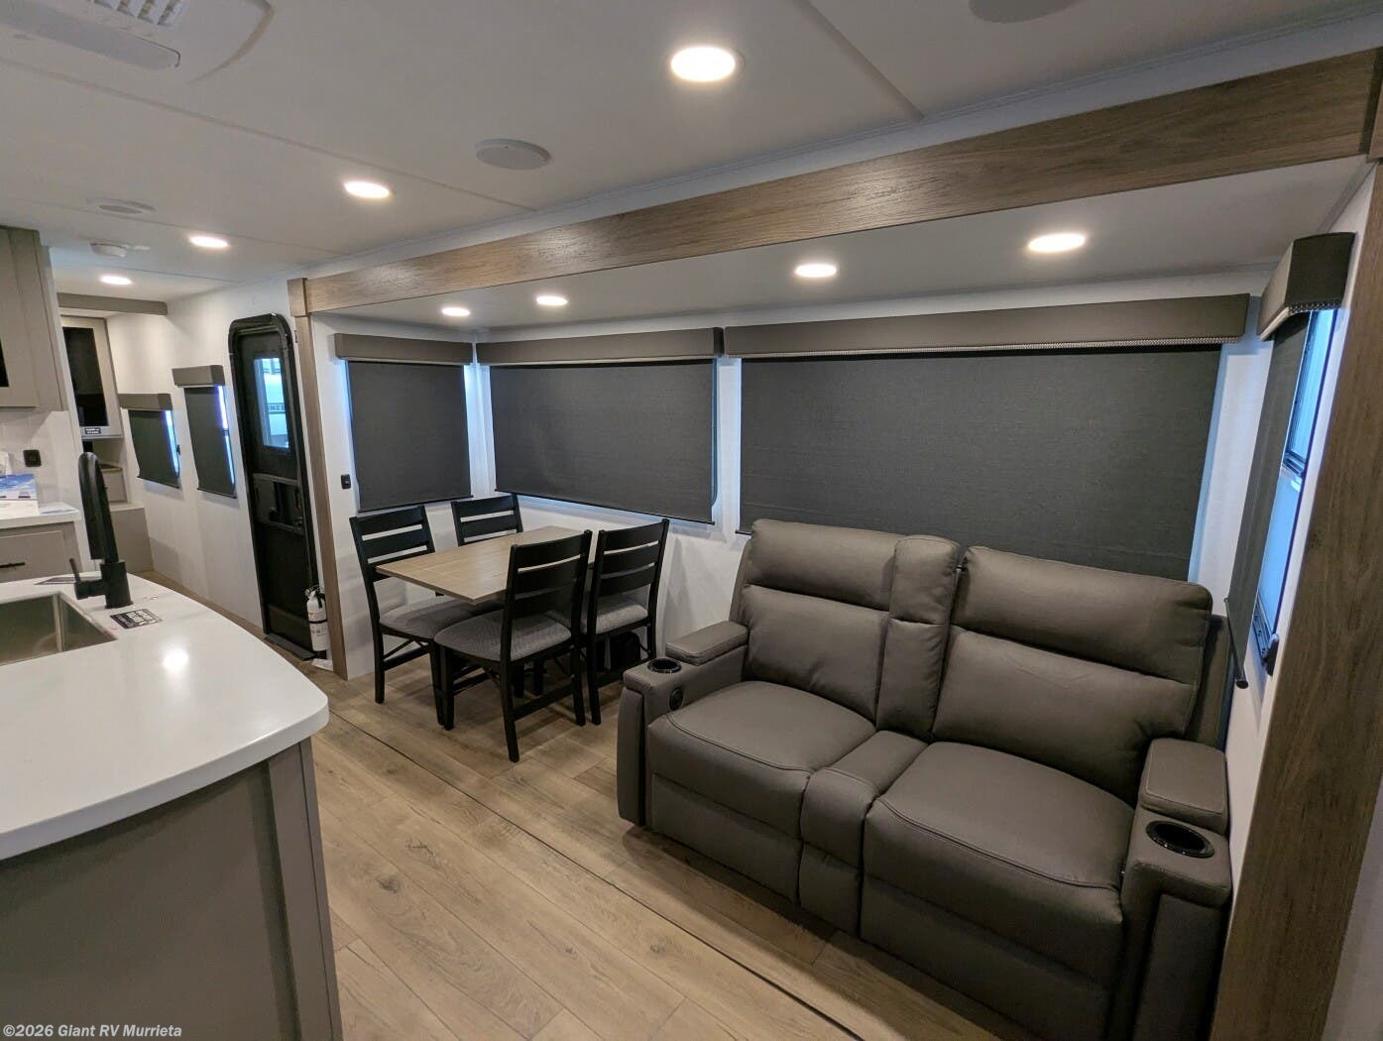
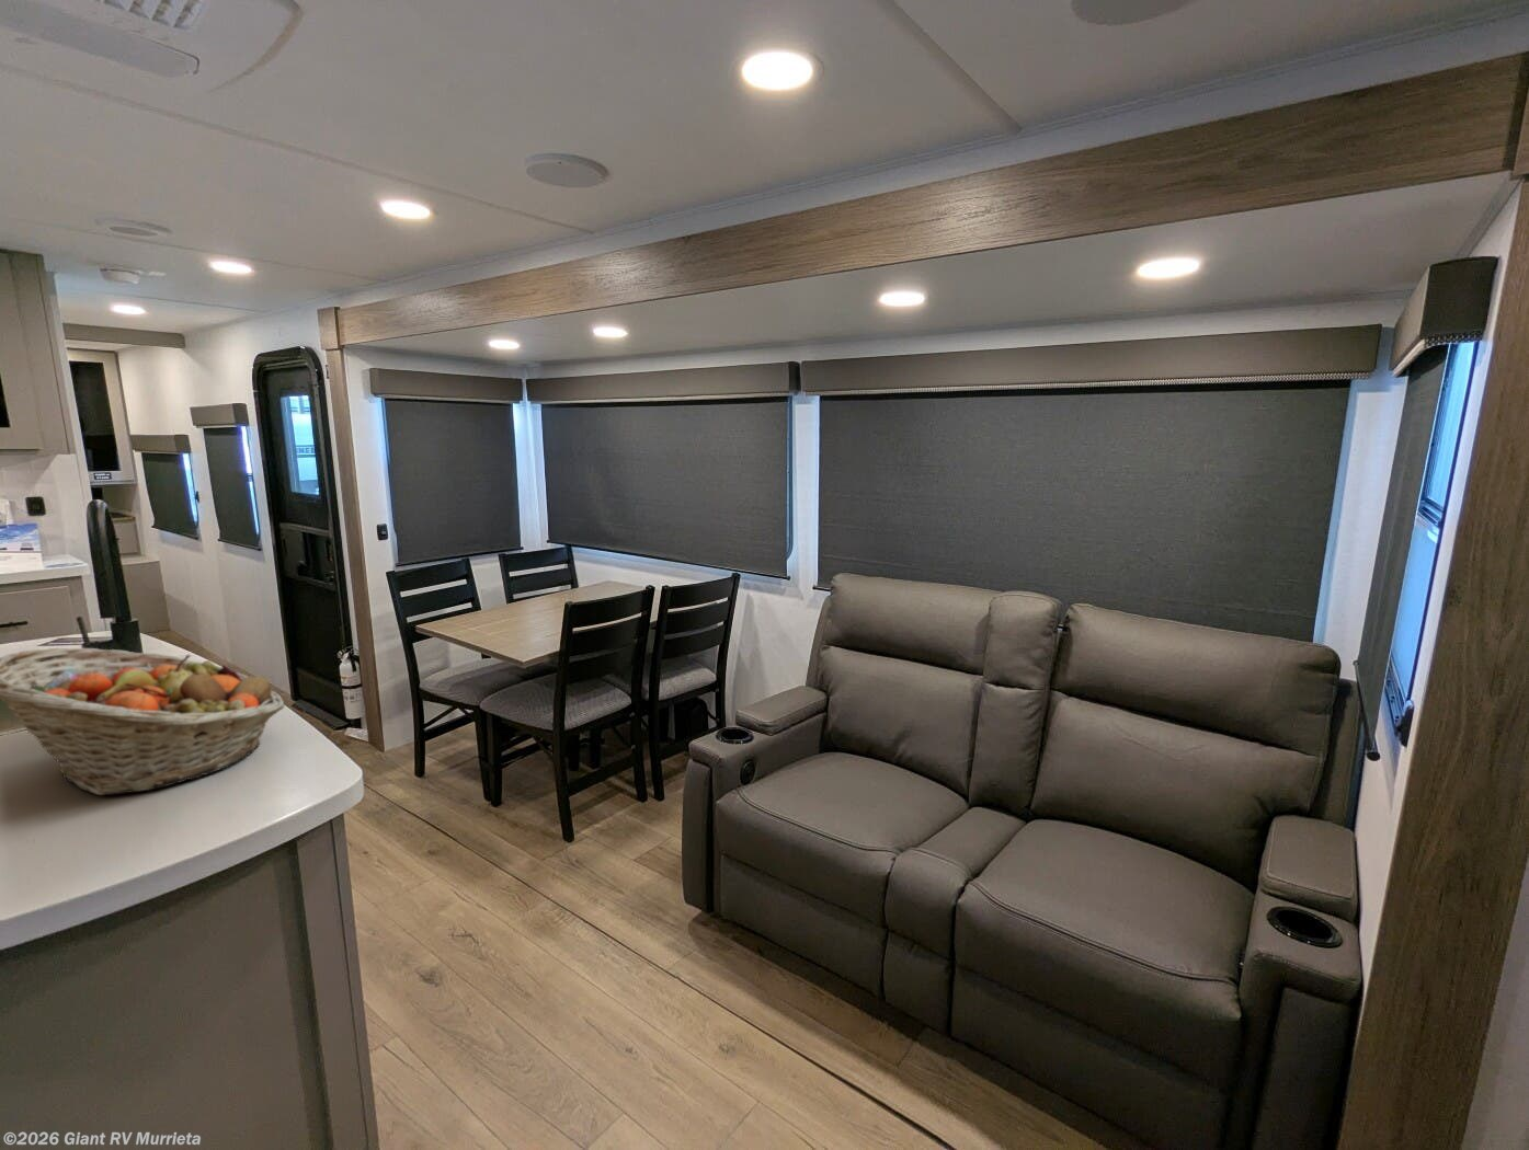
+ fruit basket [0,647,286,796]
